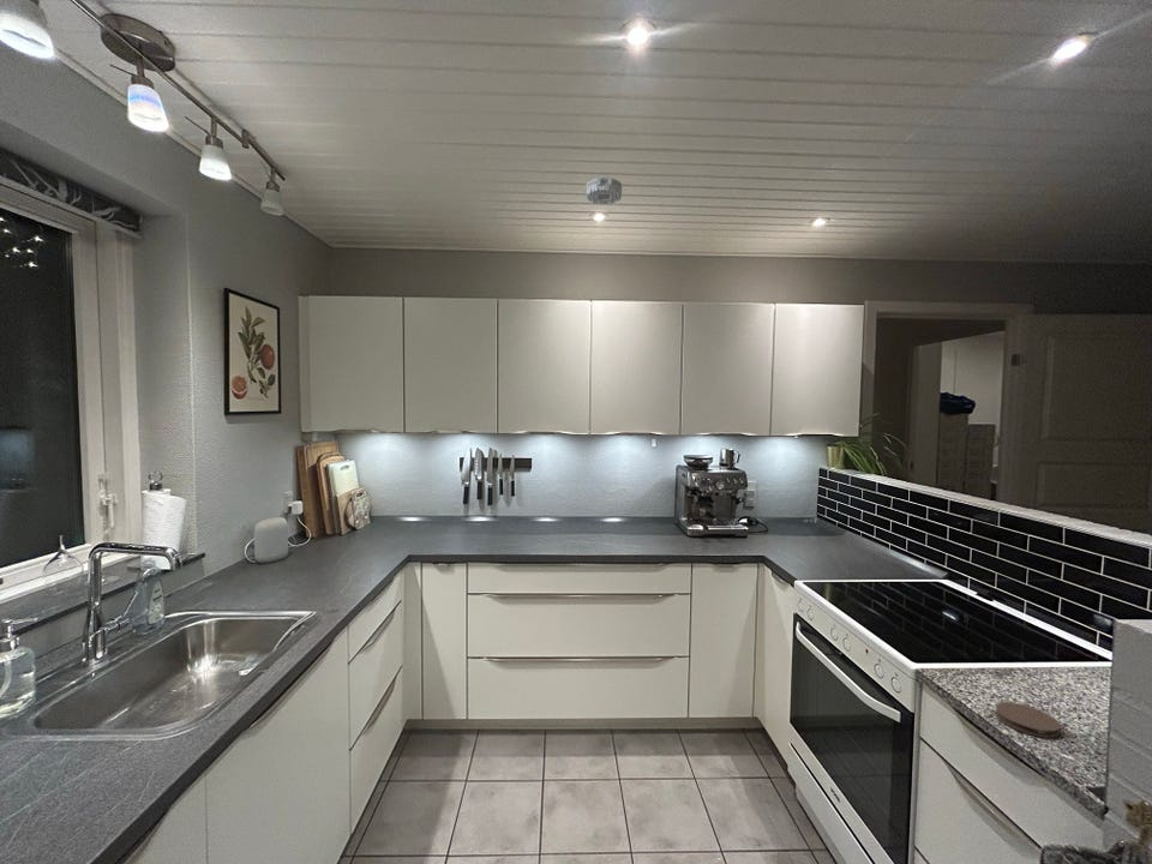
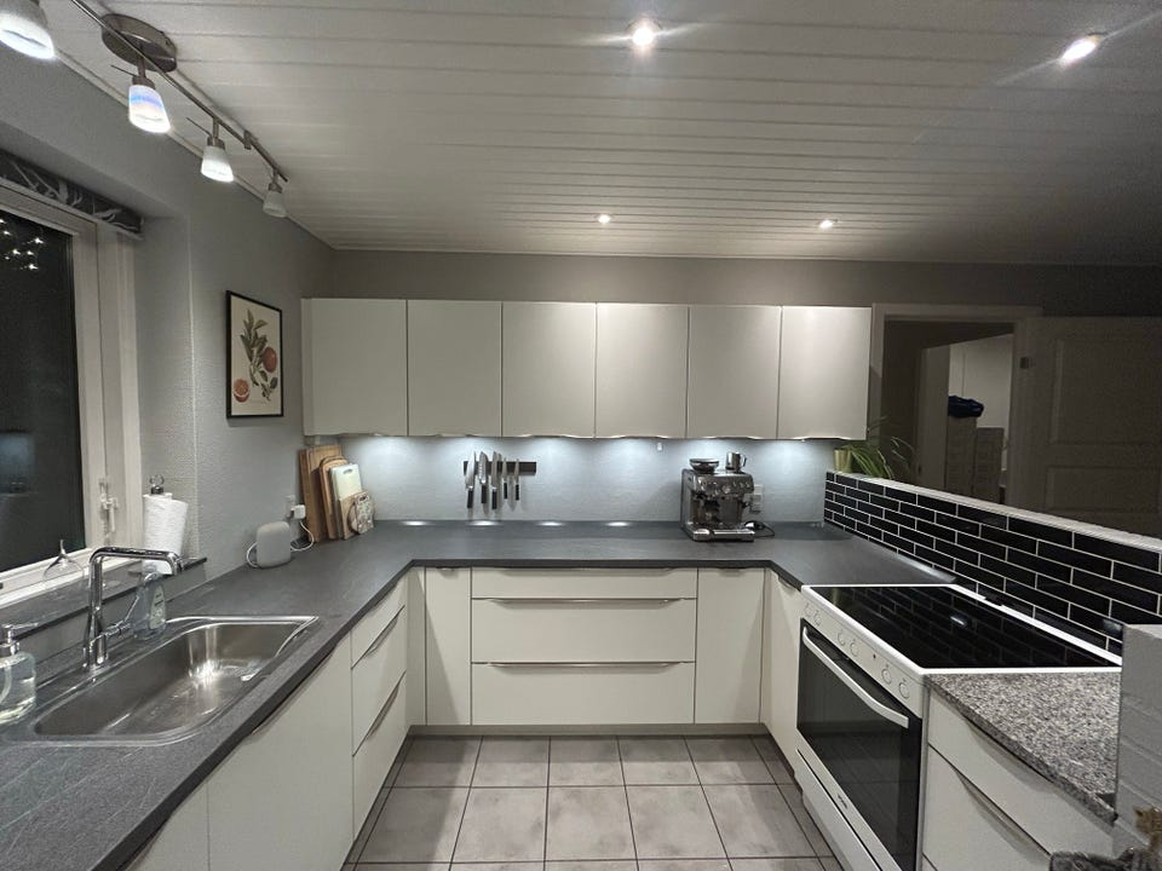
- smoke detector [586,176,623,205]
- coaster [994,701,1062,739]
